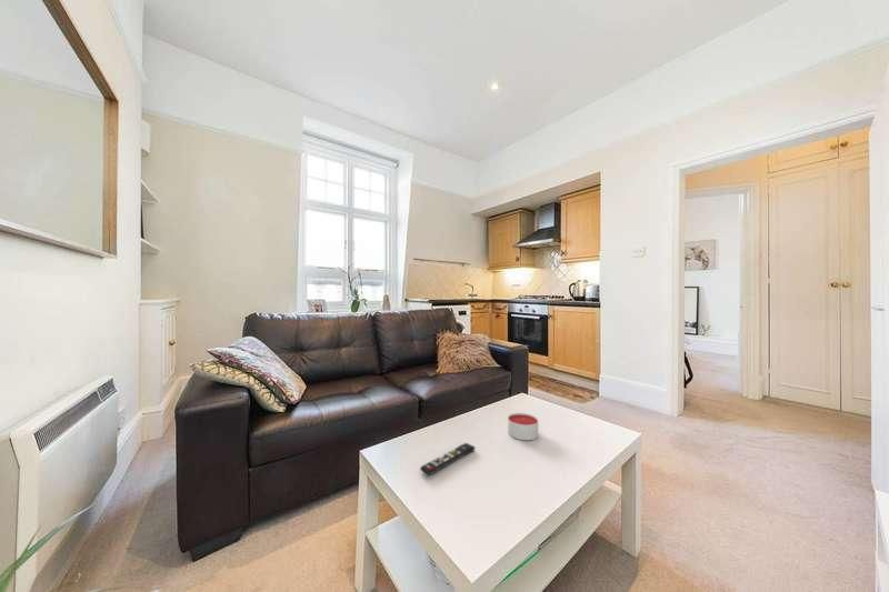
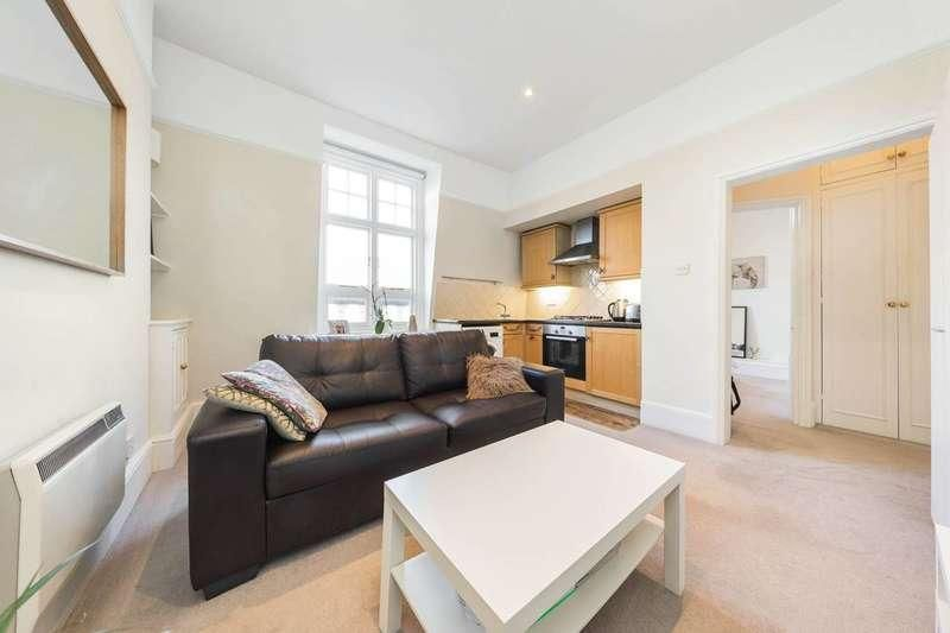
- remote control [419,442,476,476]
- candle [507,412,539,441]
